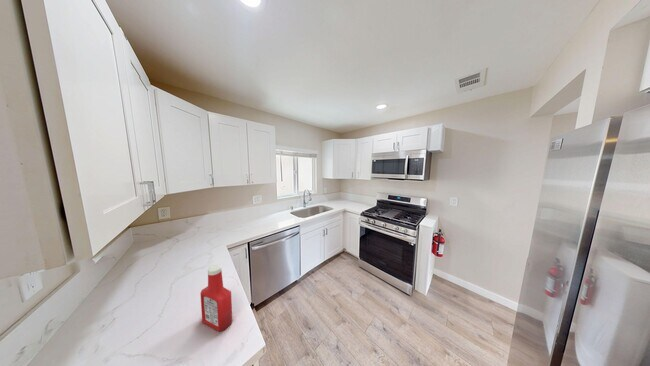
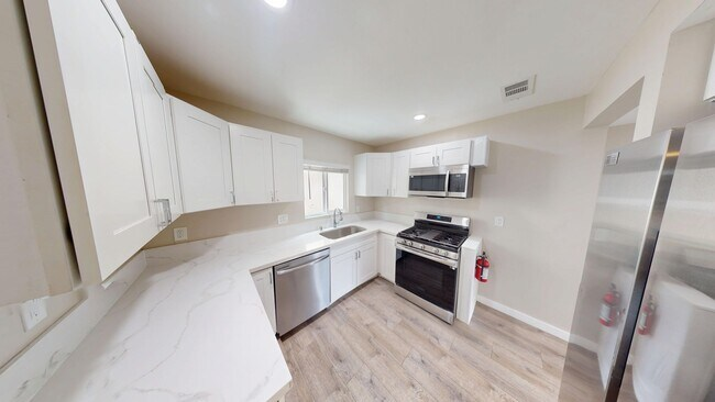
- soap bottle [200,264,233,333]
